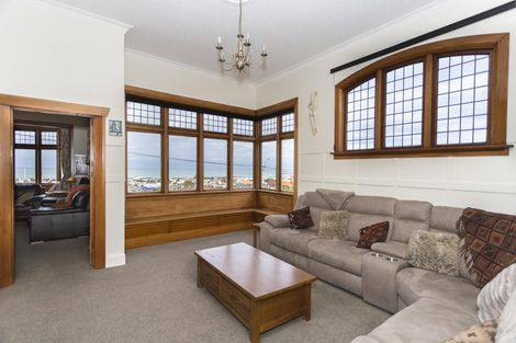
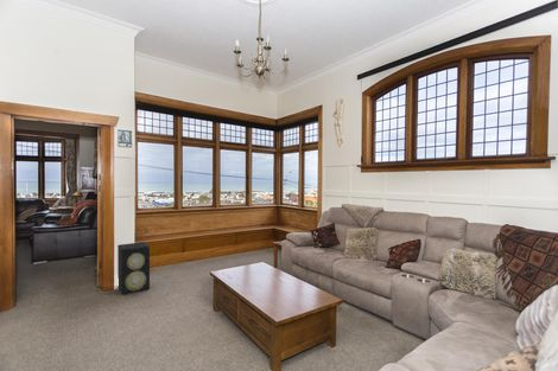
+ speaker [116,241,151,296]
